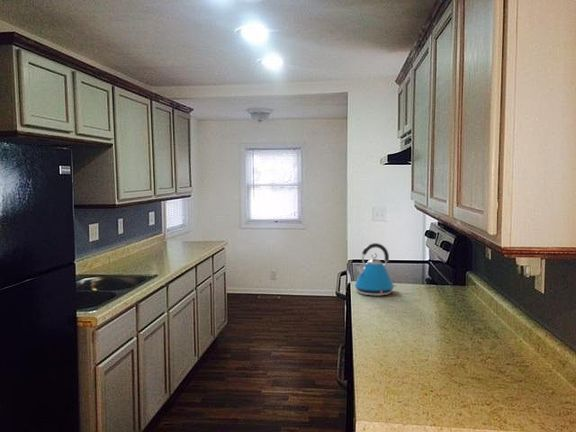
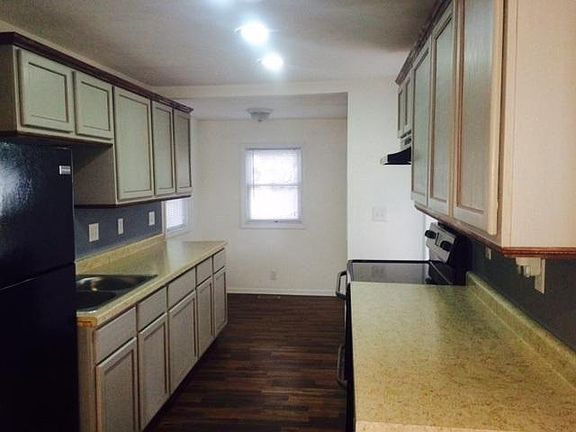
- kettle [354,242,397,297]
